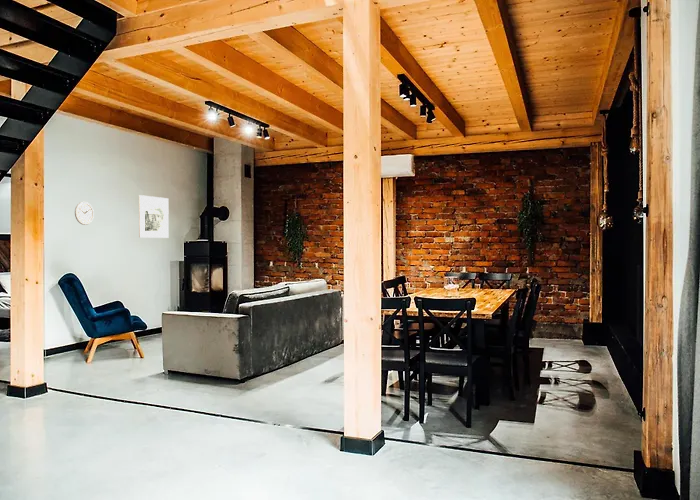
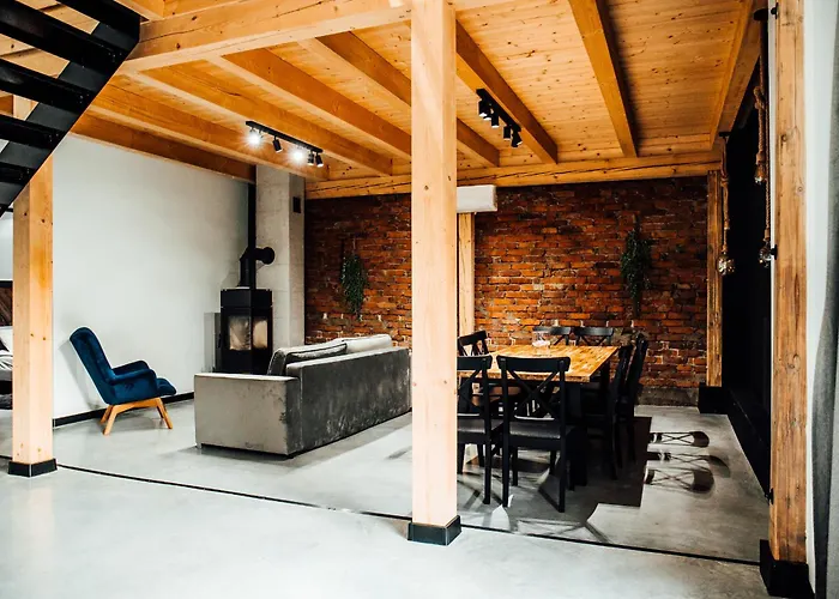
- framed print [138,194,170,239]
- wall clock [74,201,95,226]
